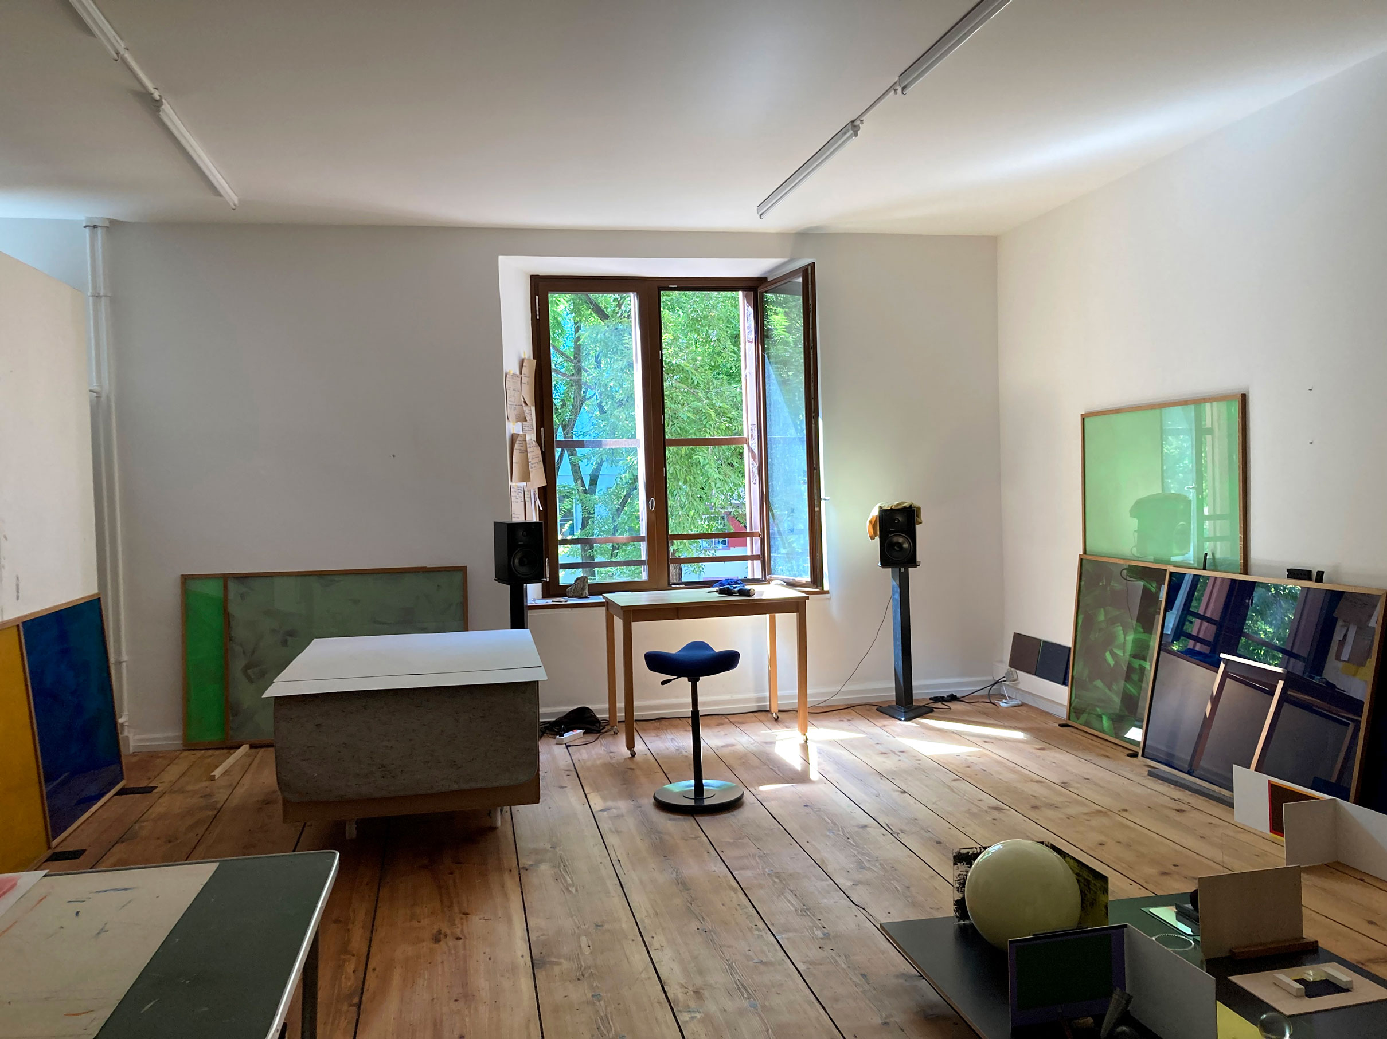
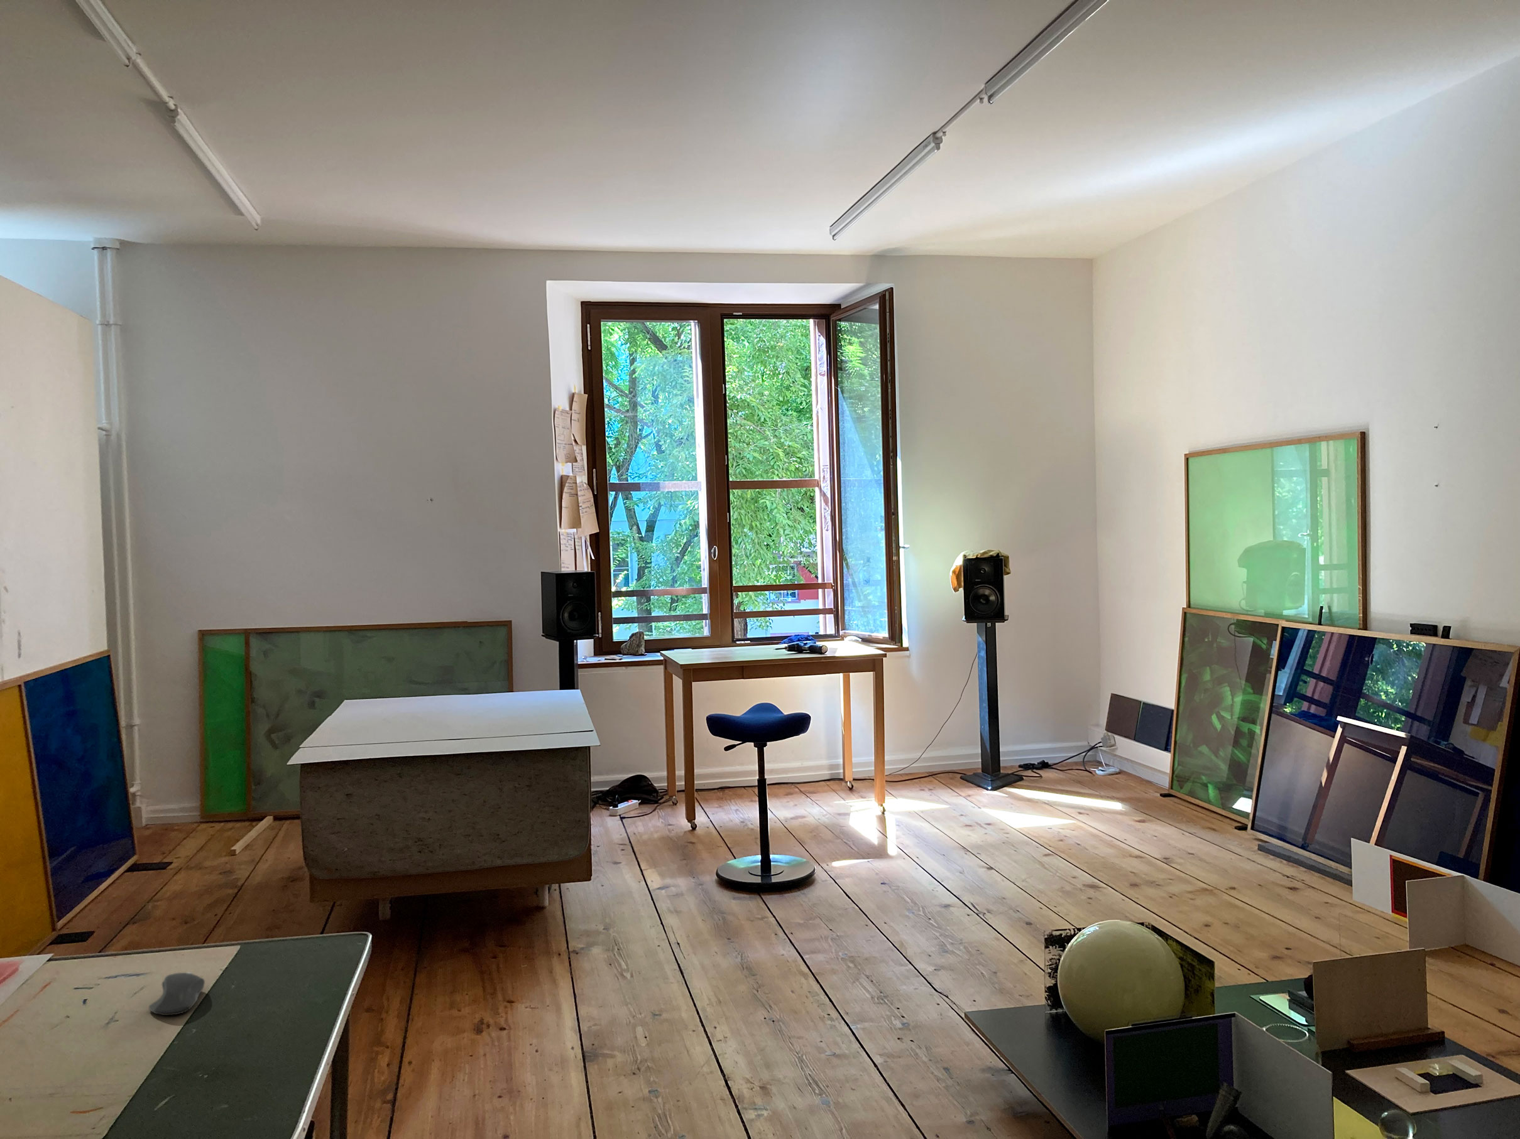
+ computer mouse [148,972,206,1016]
